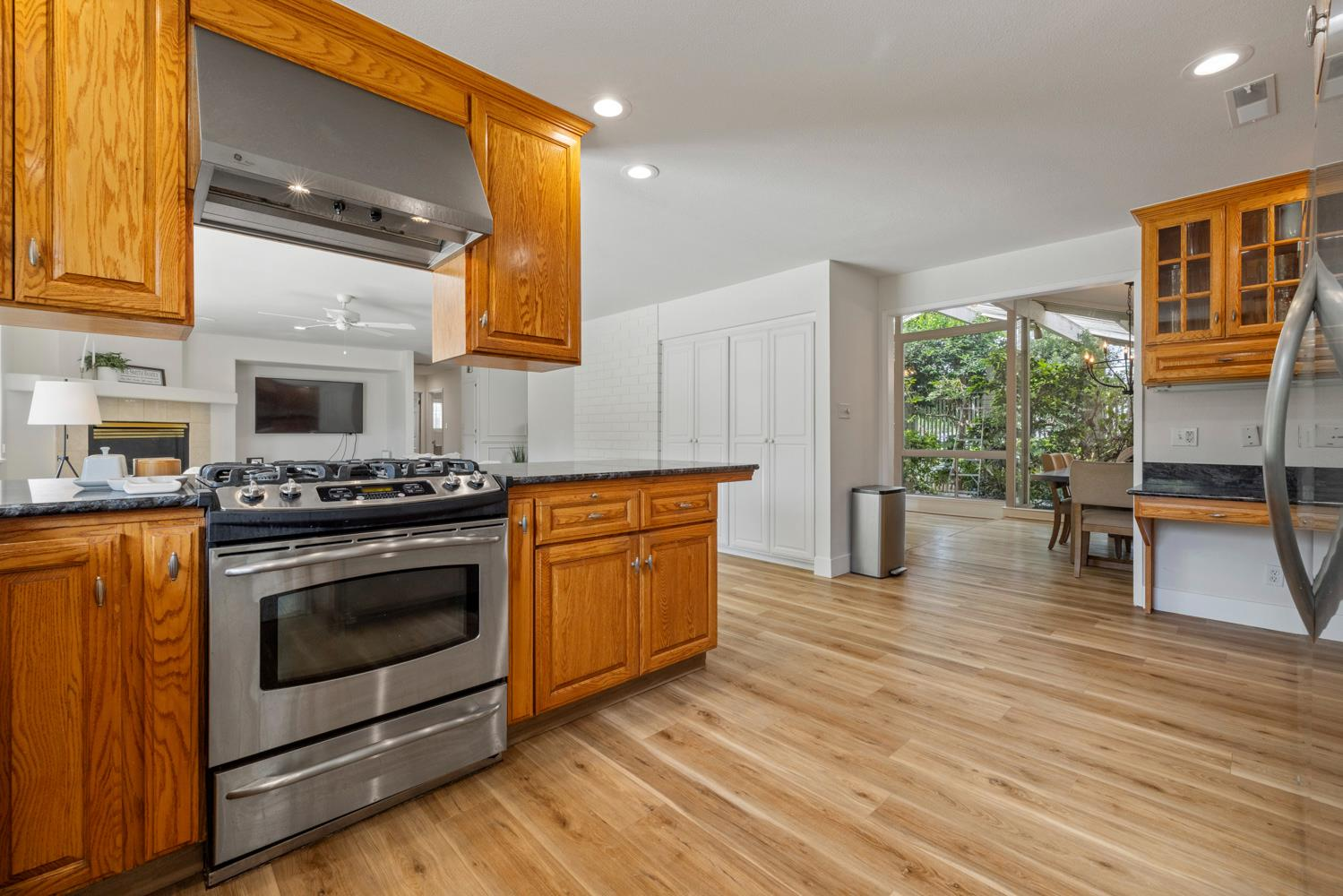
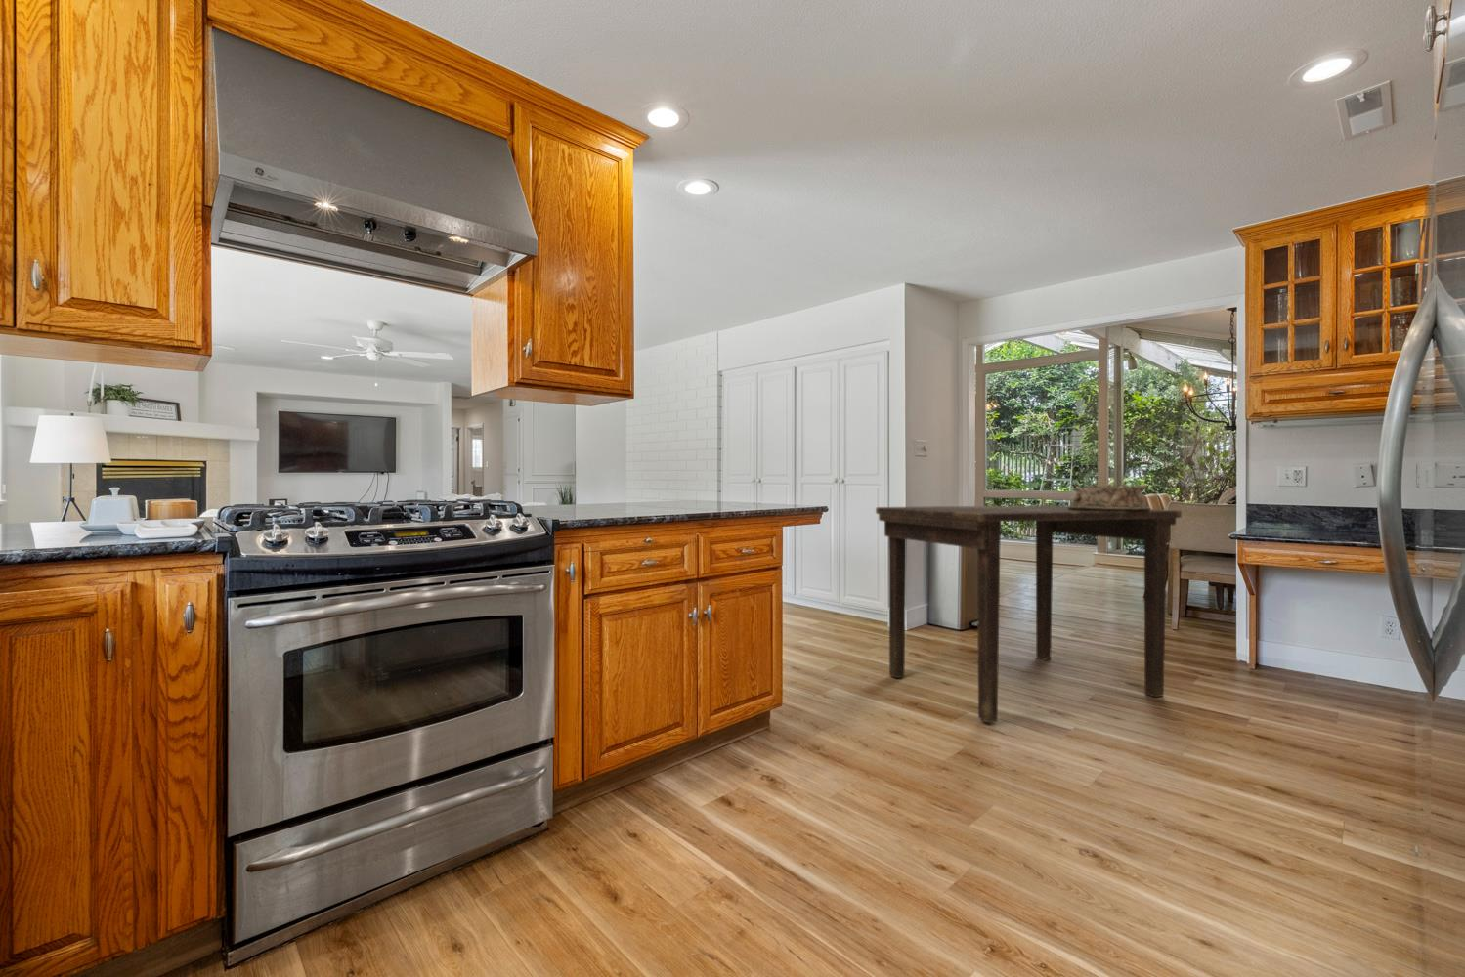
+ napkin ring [1068,483,1151,511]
+ dining table [875,504,1182,724]
